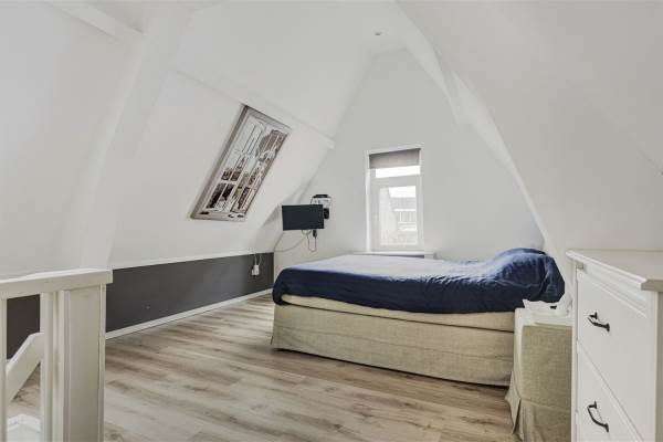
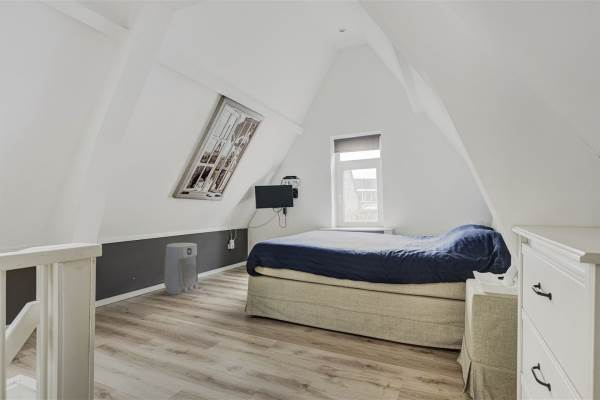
+ air purifier [163,242,199,296]
